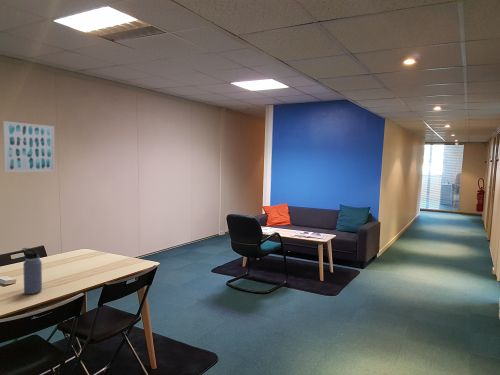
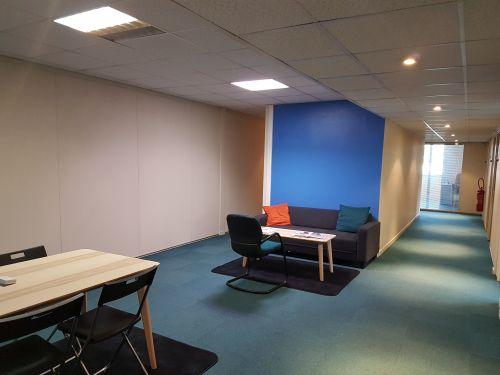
- wall art [2,120,56,173]
- water bottle [21,247,43,295]
